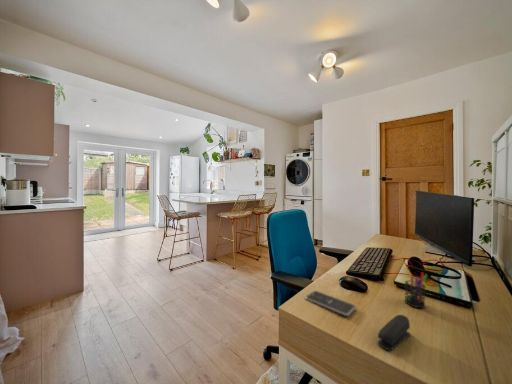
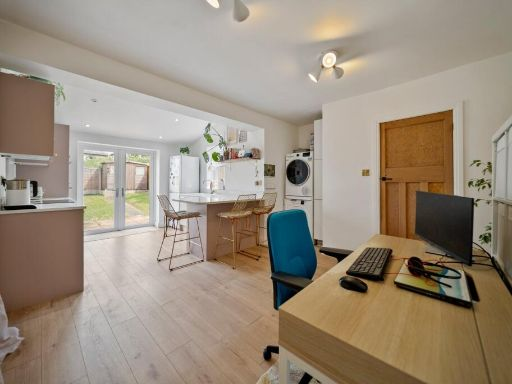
- stapler [376,314,412,351]
- pen holder [404,268,429,309]
- smartphone [304,290,357,317]
